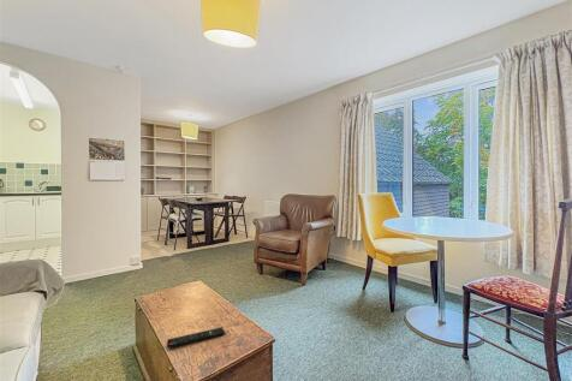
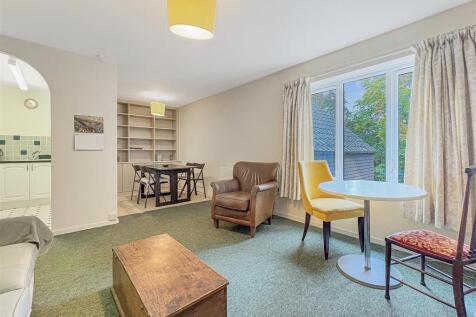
- remote control [166,326,226,349]
